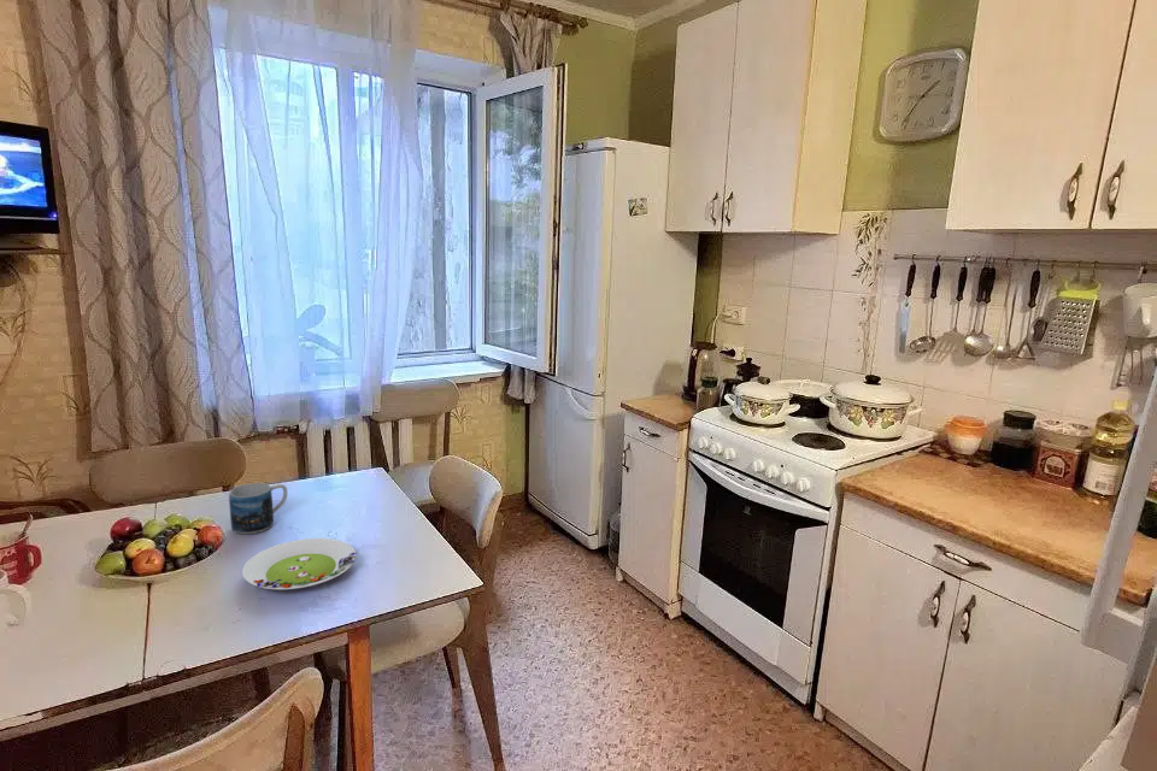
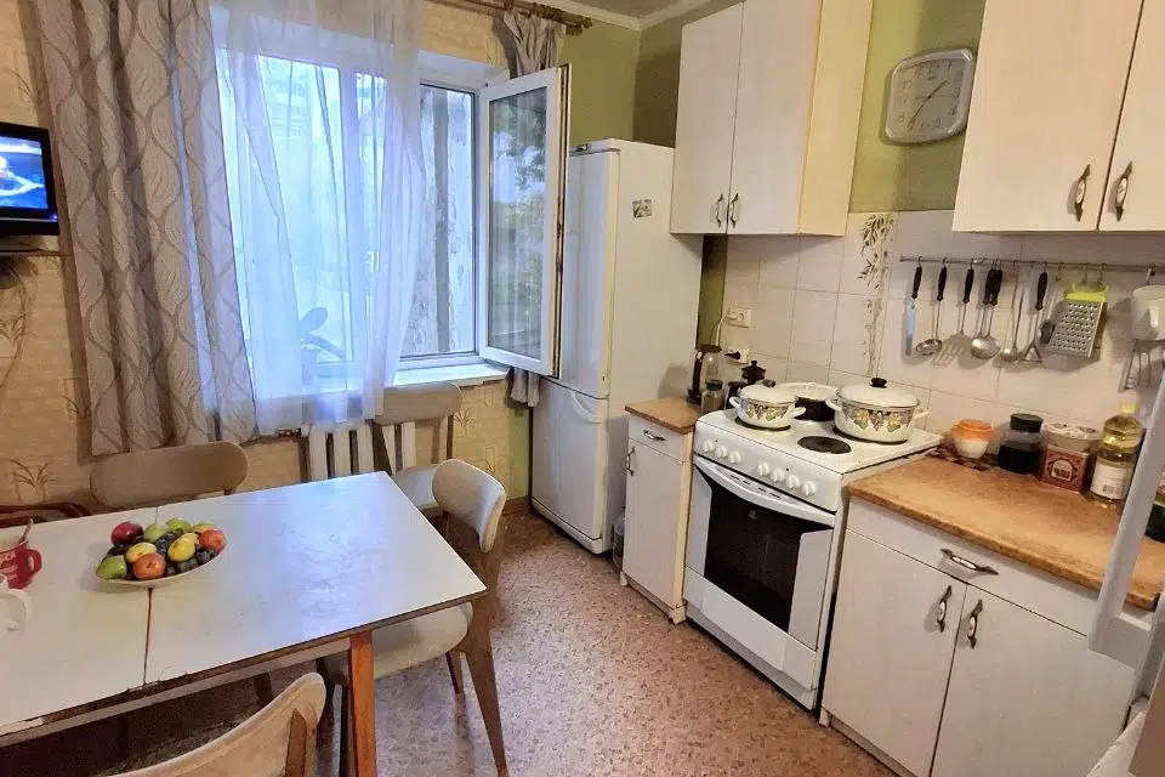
- mug [228,482,288,535]
- salad plate [241,537,358,590]
